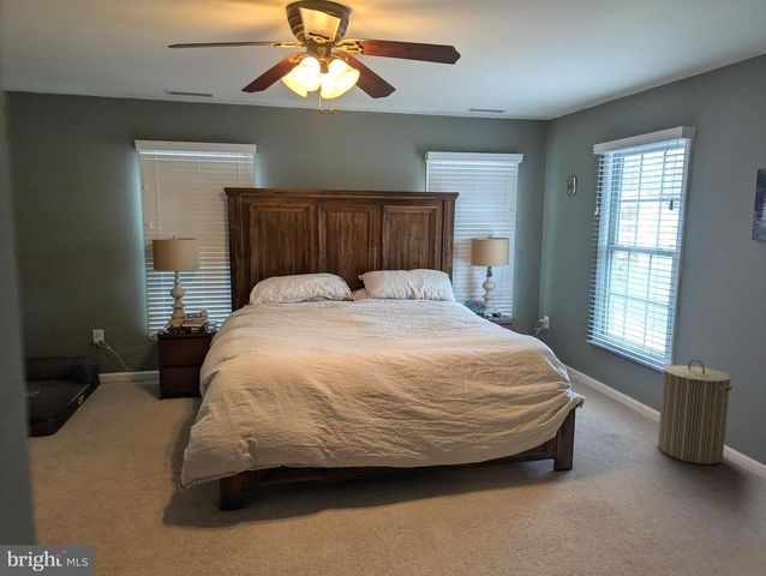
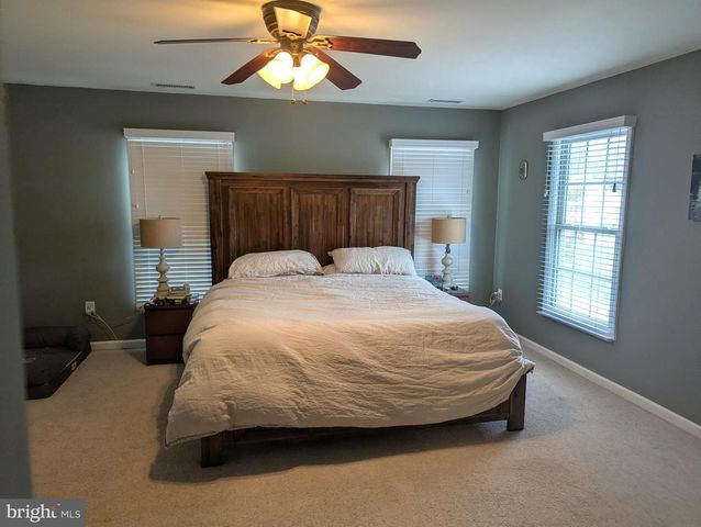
- laundry hamper [657,358,734,466]
